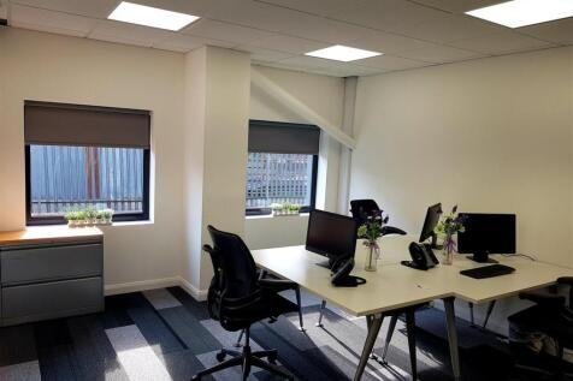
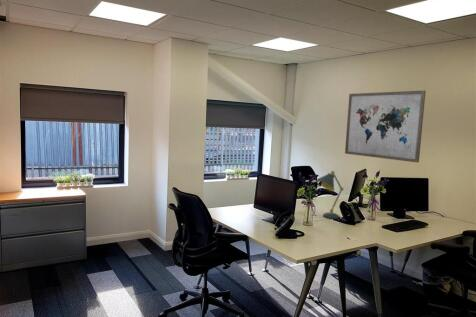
+ wall art [344,89,427,164]
+ desk lamp [316,170,345,220]
